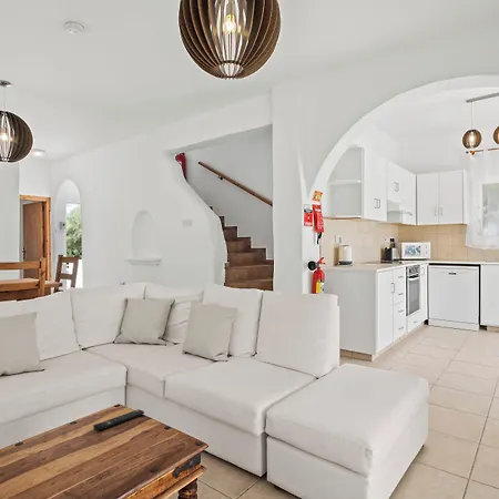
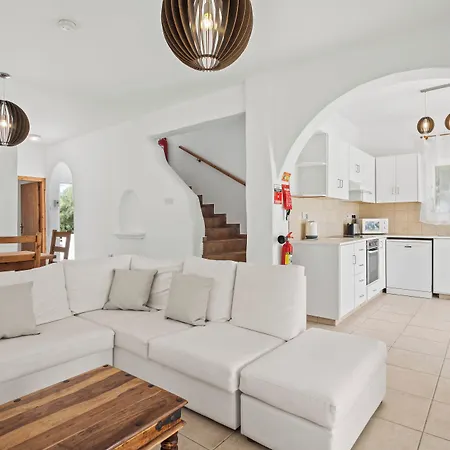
- remote control [92,408,145,431]
